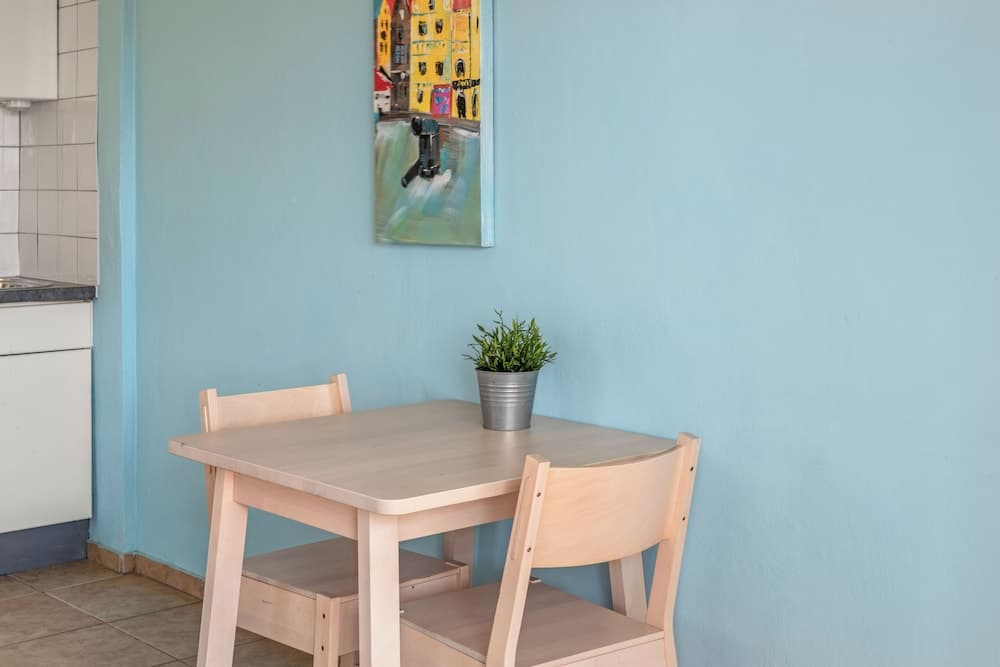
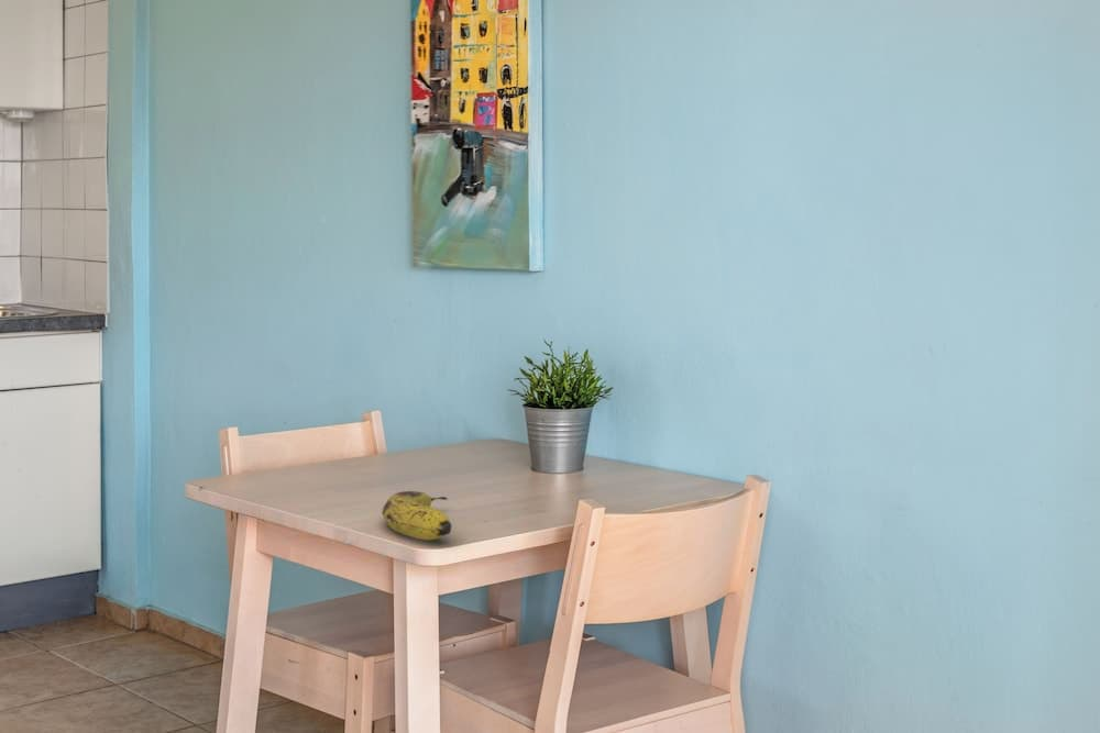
+ fruit [381,490,453,541]
